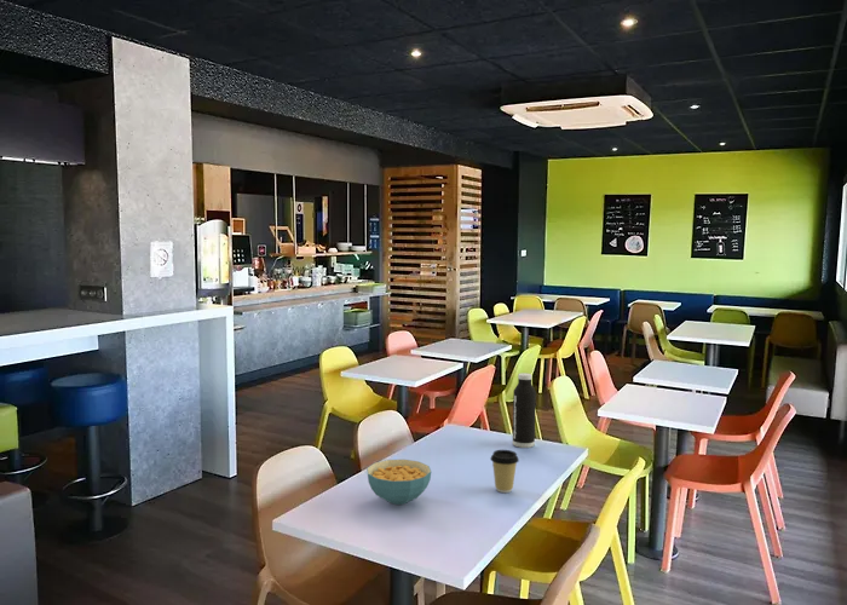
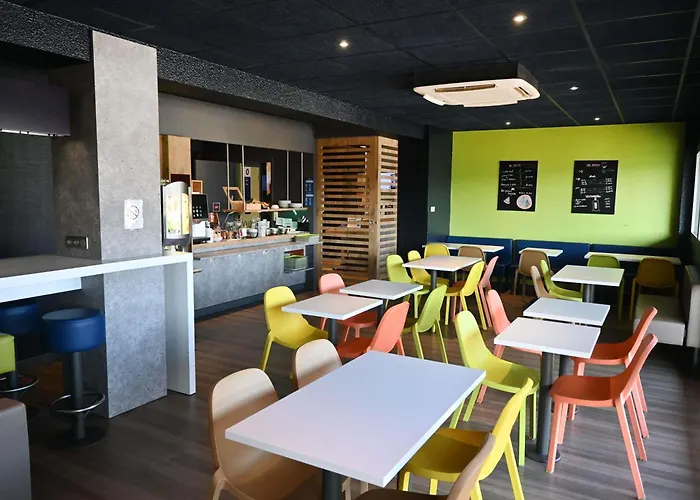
- water bottle [512,371,537,449]
- cereal bowl [365,459,432,506]
- coffee cup [489,449,520,494]
